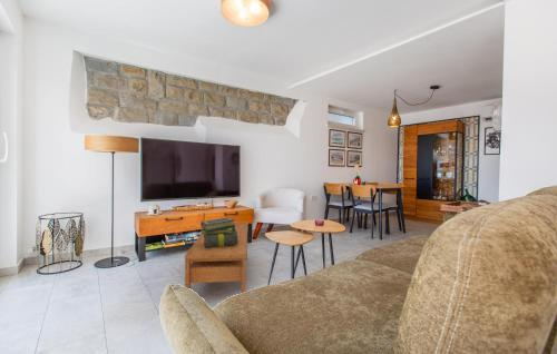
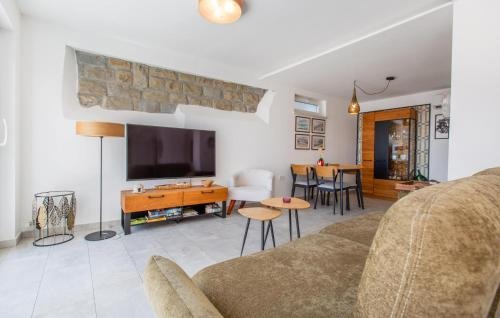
- coffee table [184,222,248,294]
- stack of books [199,216,237,248]
